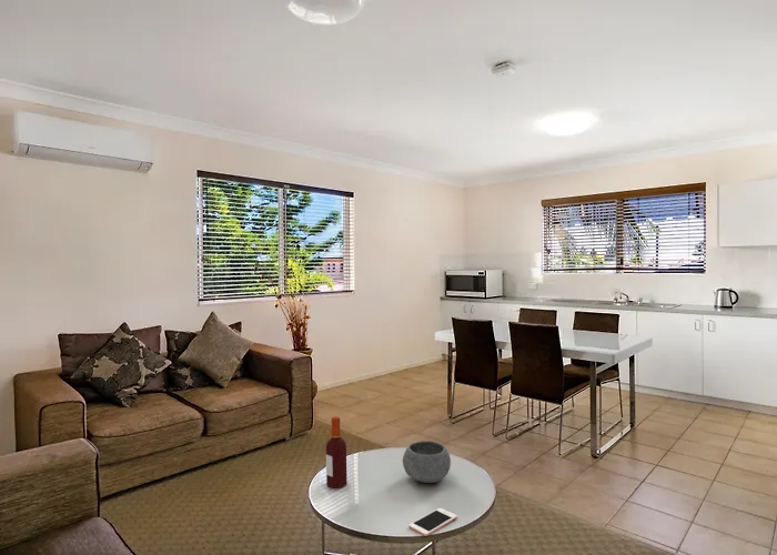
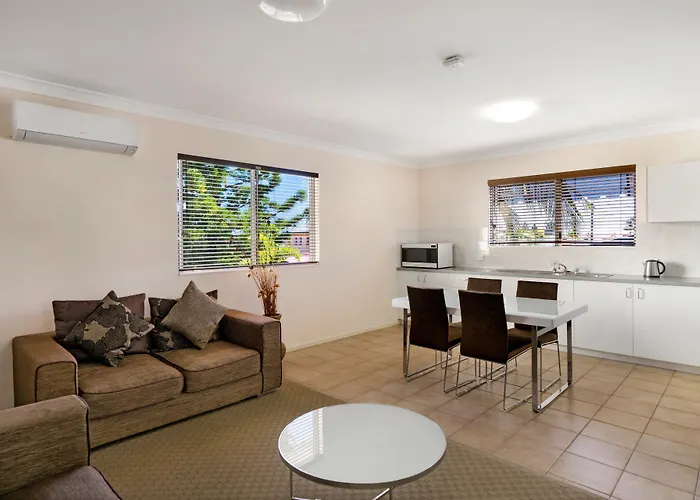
- bowl [402,440,452,484]
- cell phone [408,507,458,537]
- bottle [325,415,349,490]
